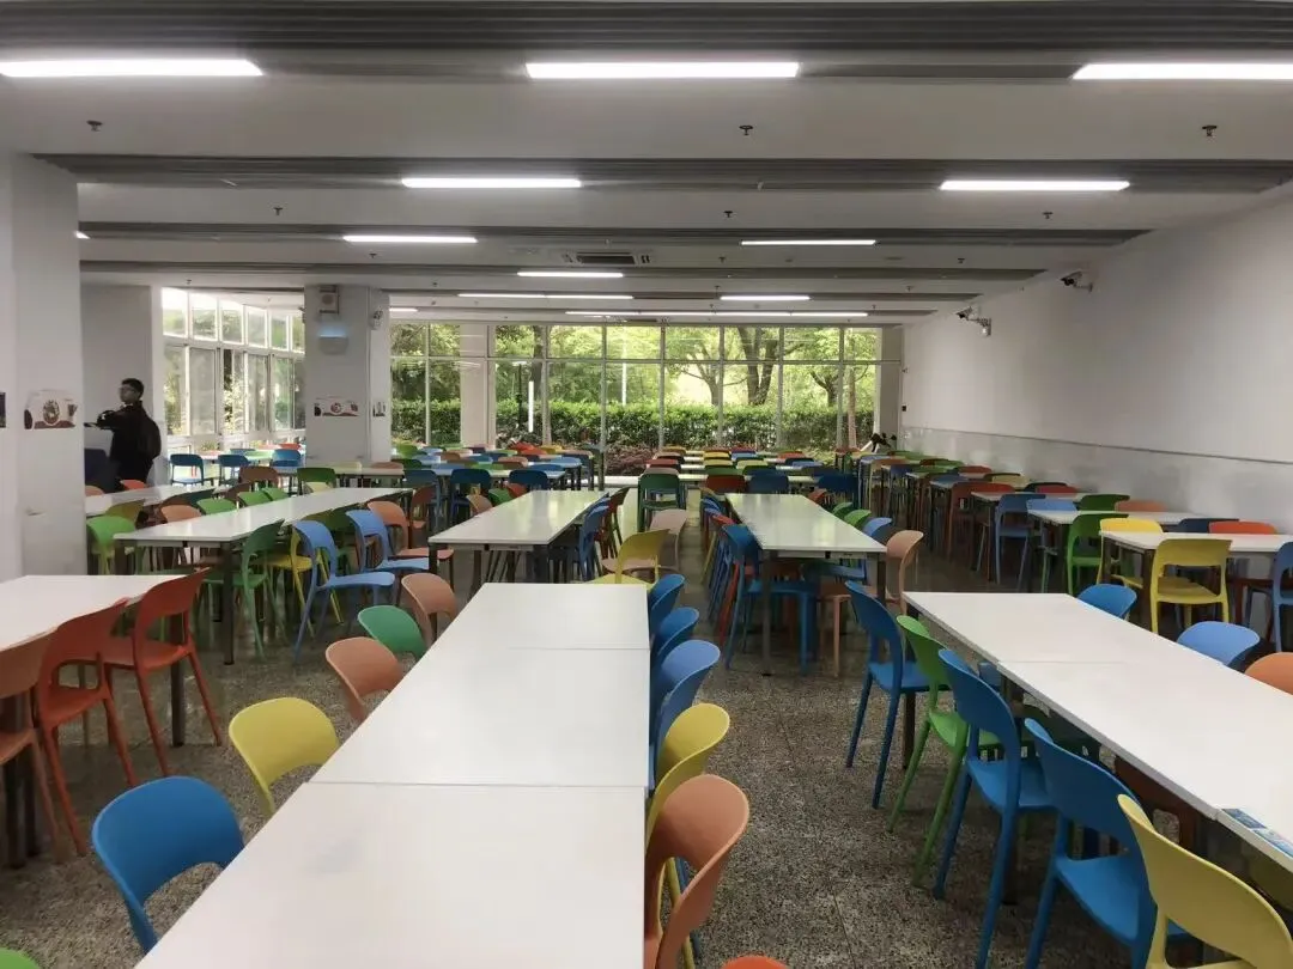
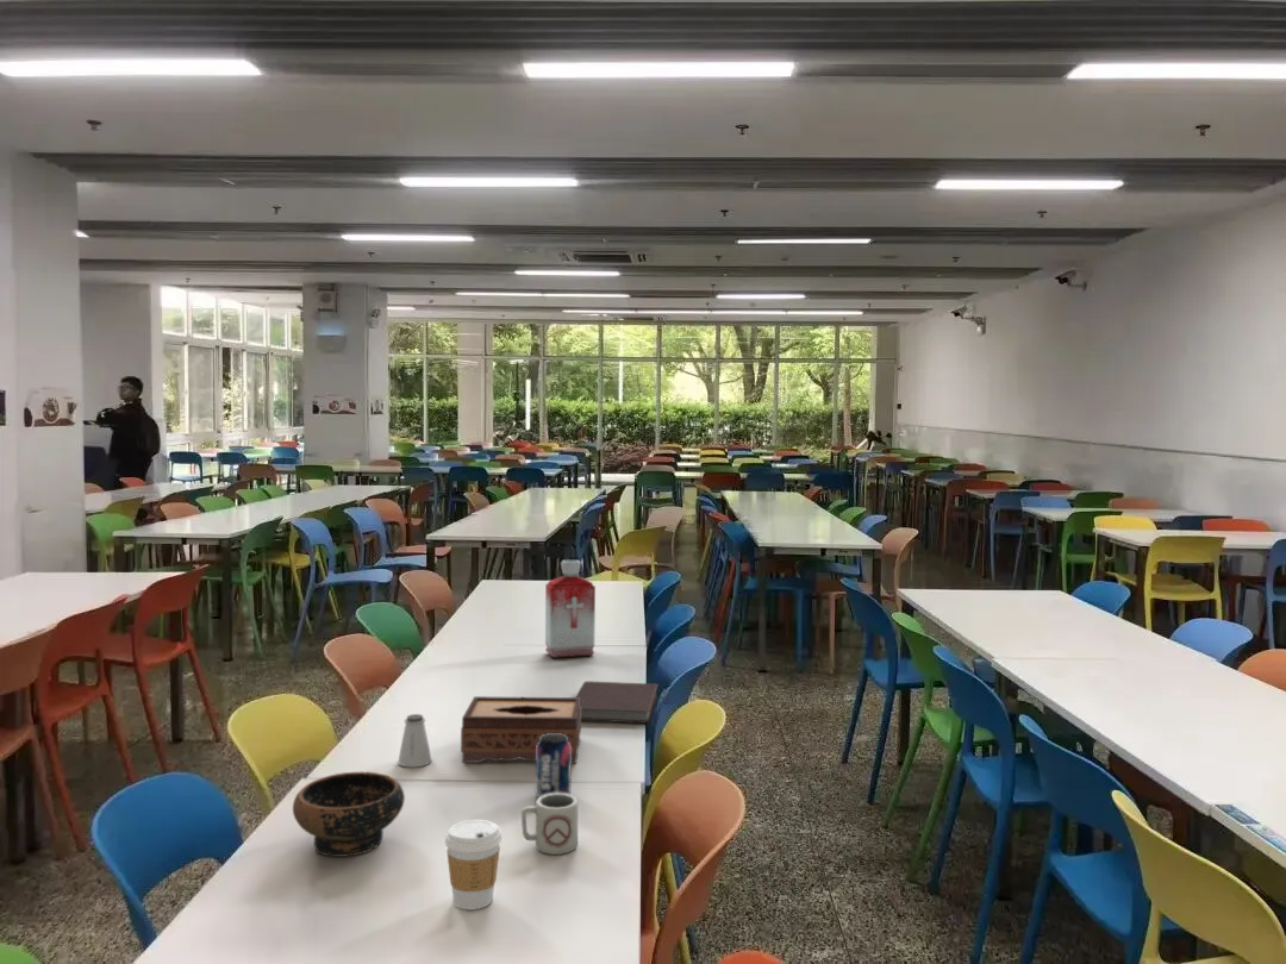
+ beverage can [535,733,573,797]
+ bottle [544,558,597,659]
+ cup [520,793,579,856]
+ saltshaker [397,713,433,769]
+ bowl [292,771,406,858]
+ coffee cup [444,819,502,910]
+ tissue box [460,695,582,764]
+ notebook [574,681,660,725]
